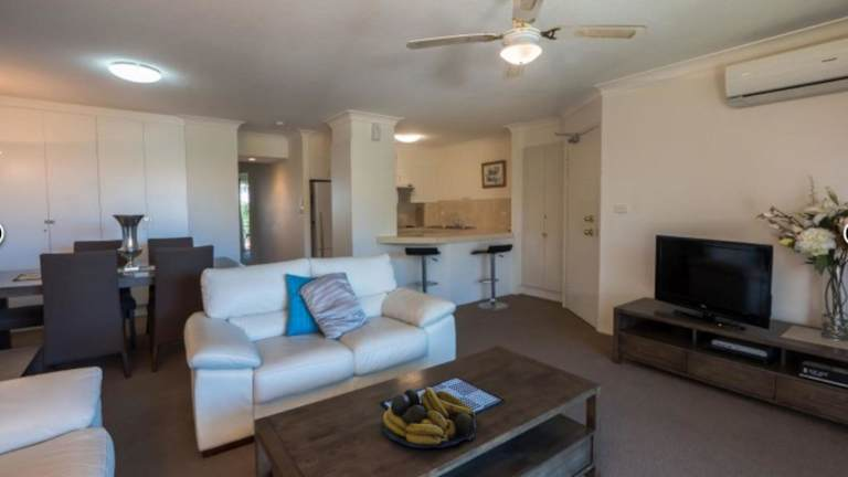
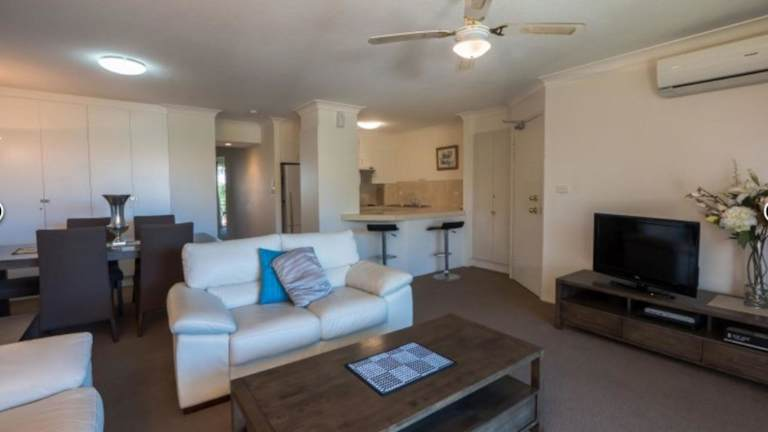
- fruit bowl [381,385,477,449]
